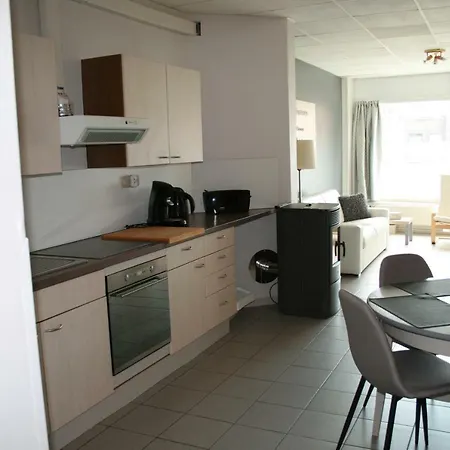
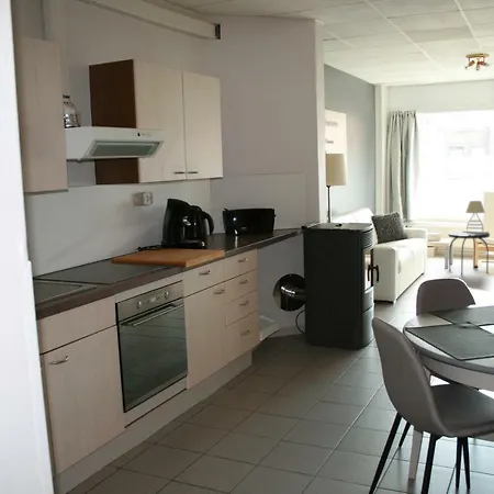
+ side table [448,231,491,276]
+ table lamp [460,200,490,234]
